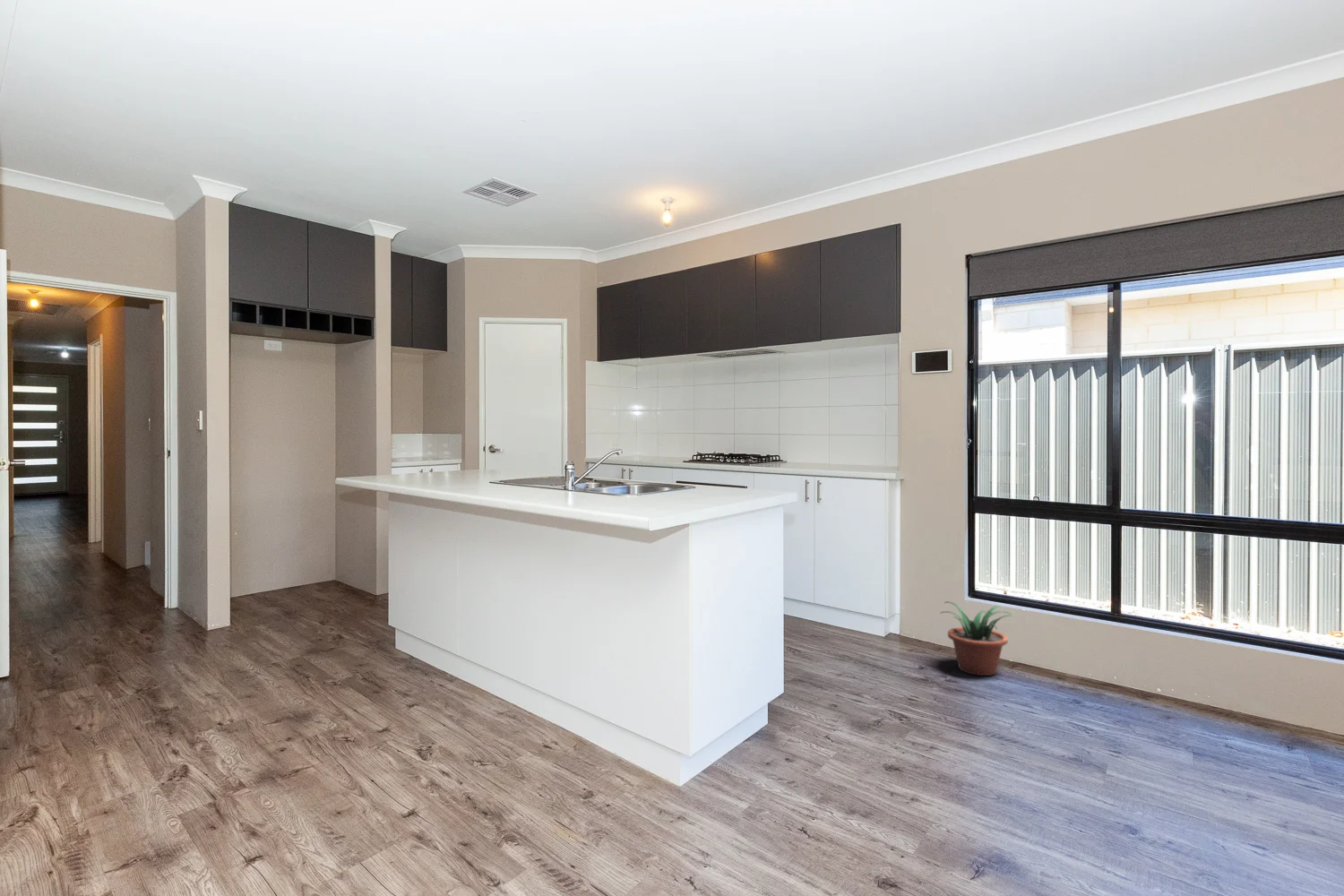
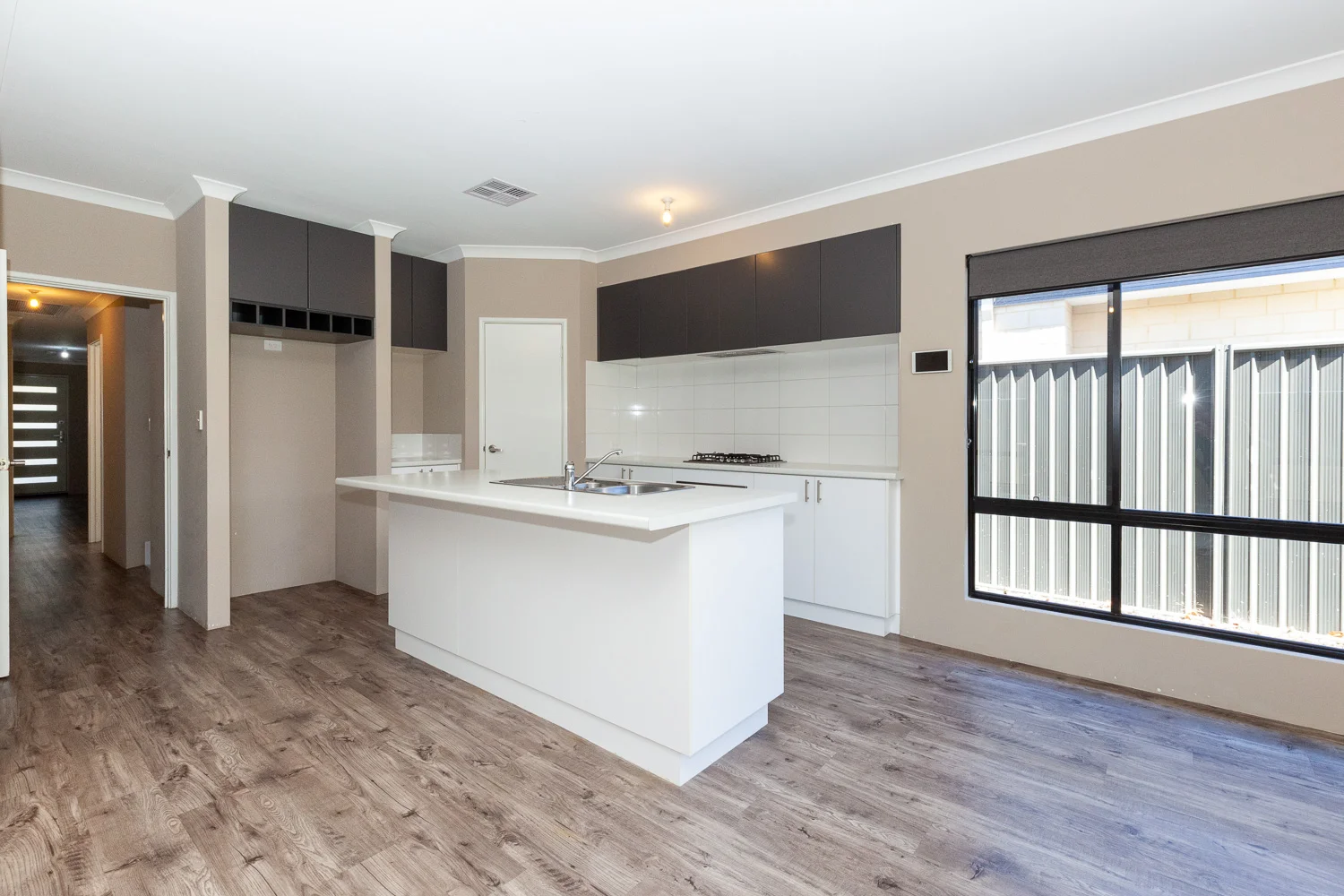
- potted plant [939,600,1013,676]
